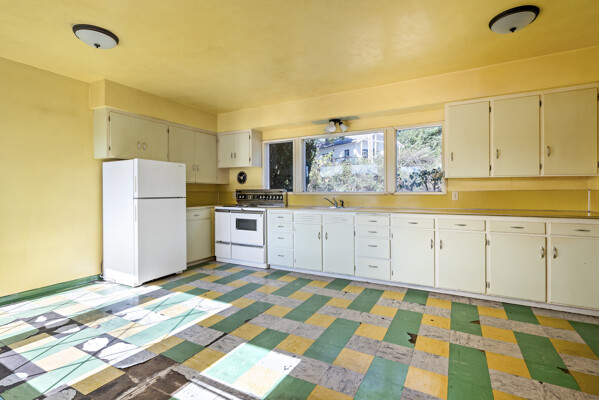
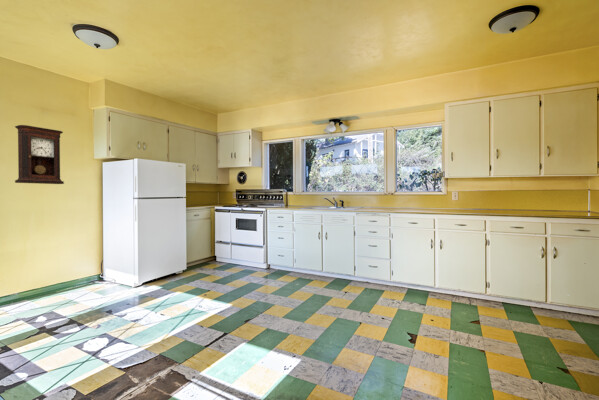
+ pendulum clock [14,124,65,185]
